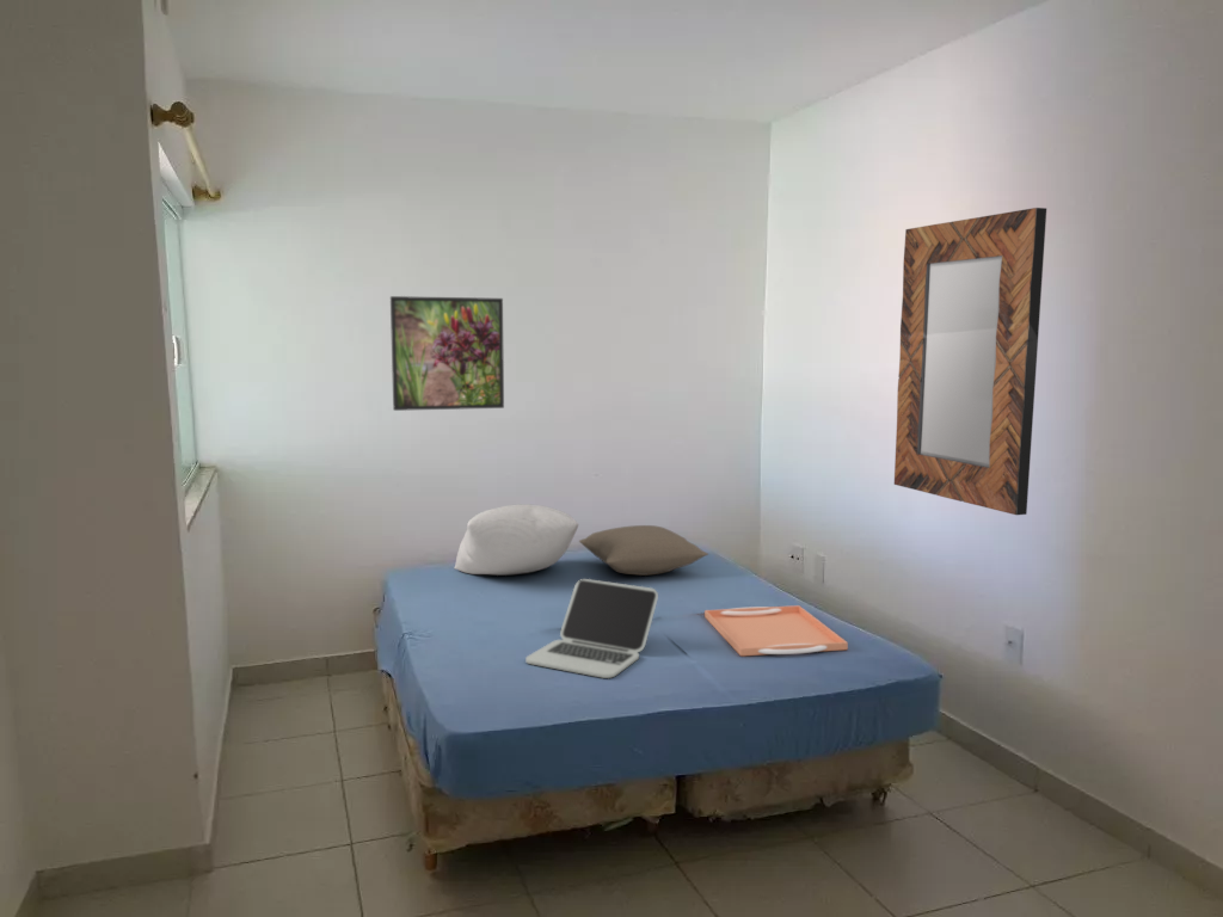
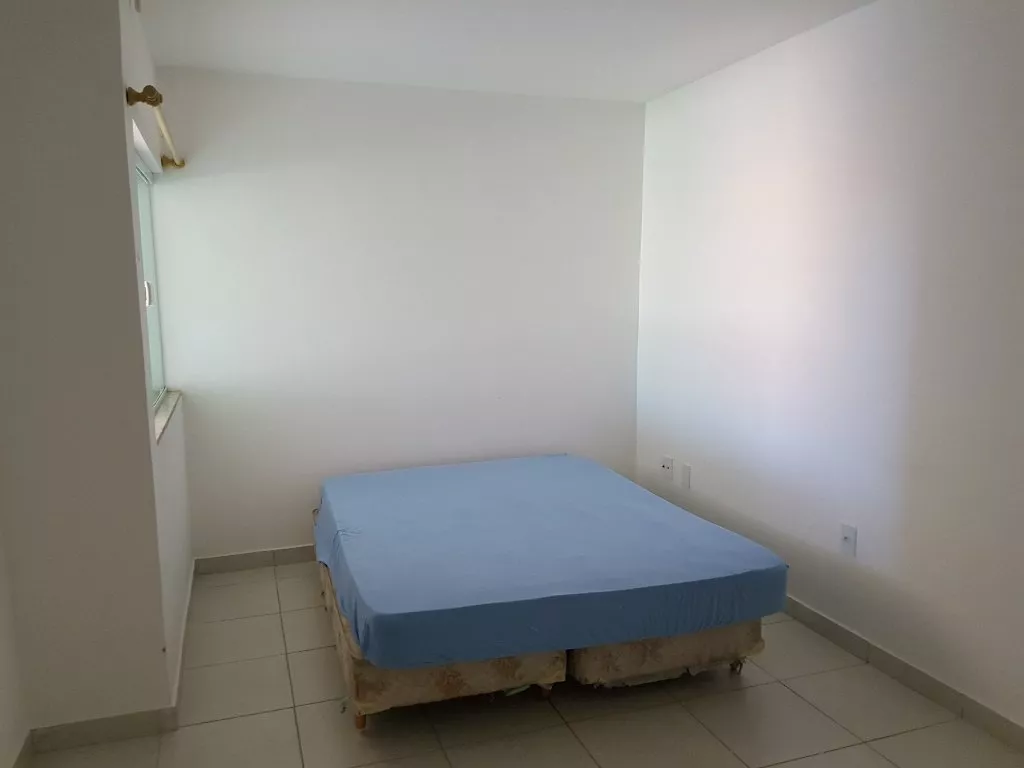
- home mirror [893,207,1047,516]
- serving tray [703,604,849,657]
- laptop [524,578,659,679]
- pillow [453,503,579,577]
- pillow [578,524,709,577]
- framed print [389,295,505,412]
